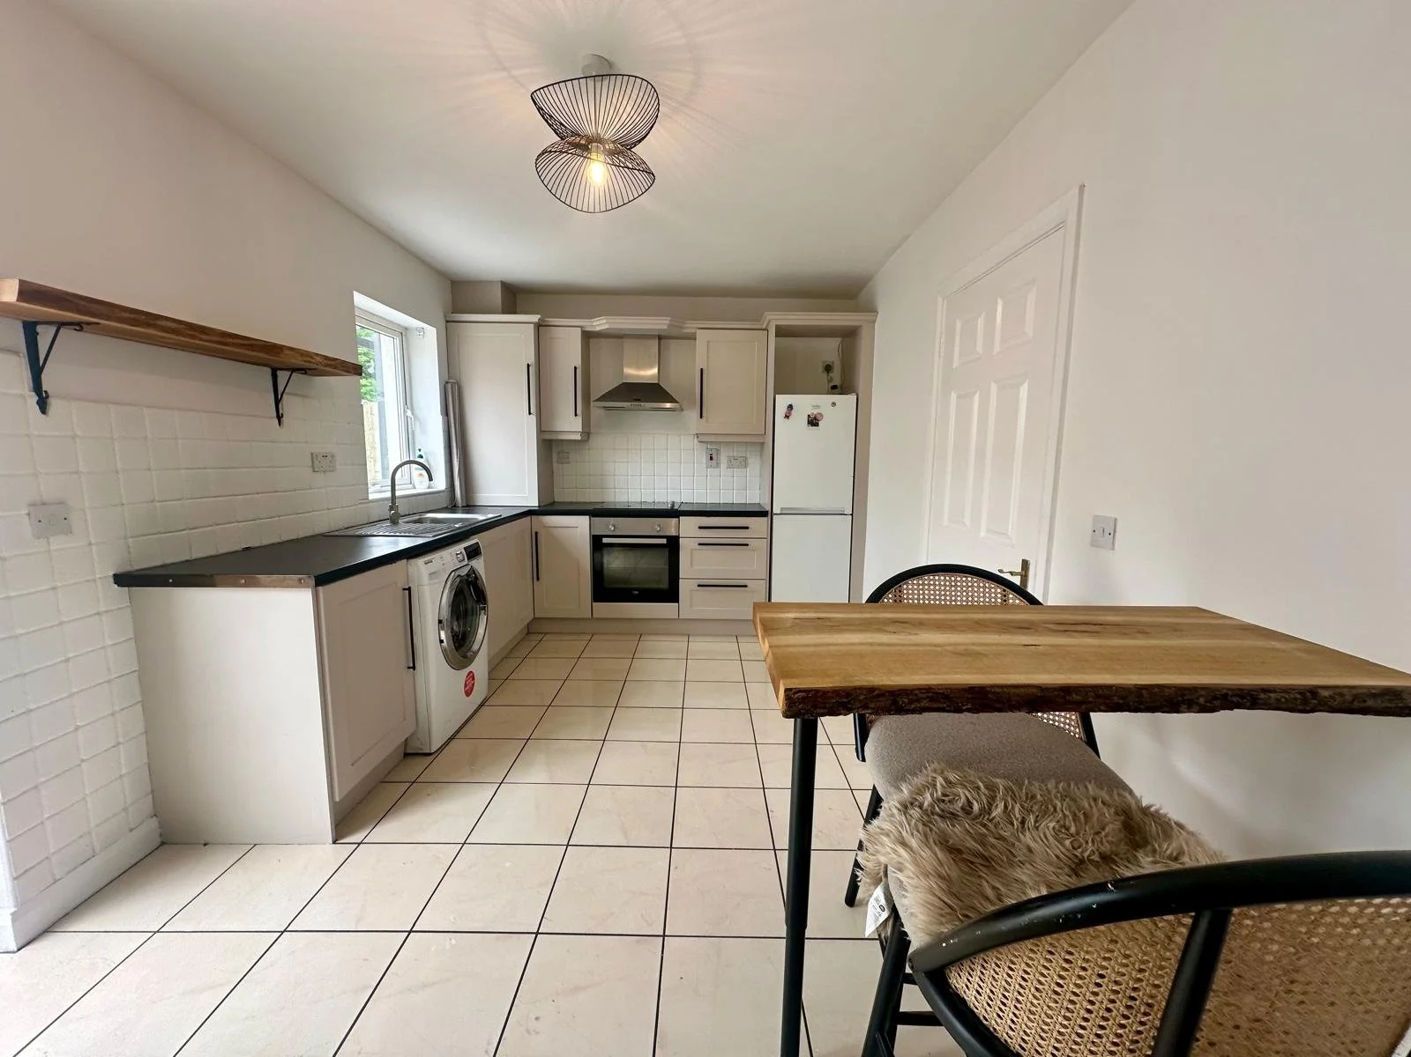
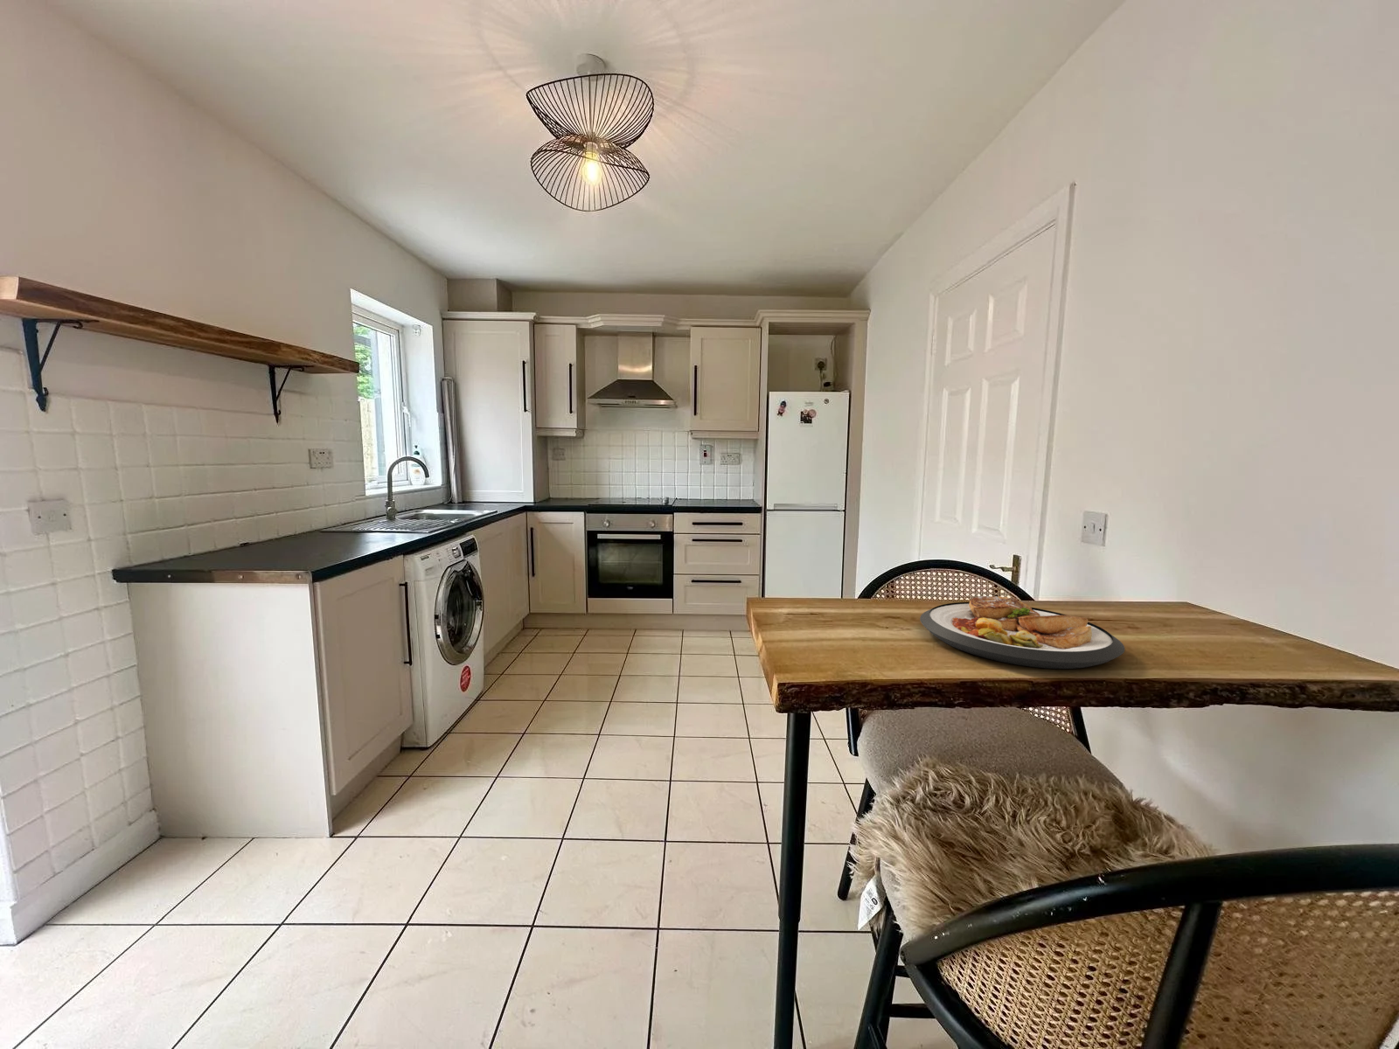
+ plate [919,595,1126,670]
